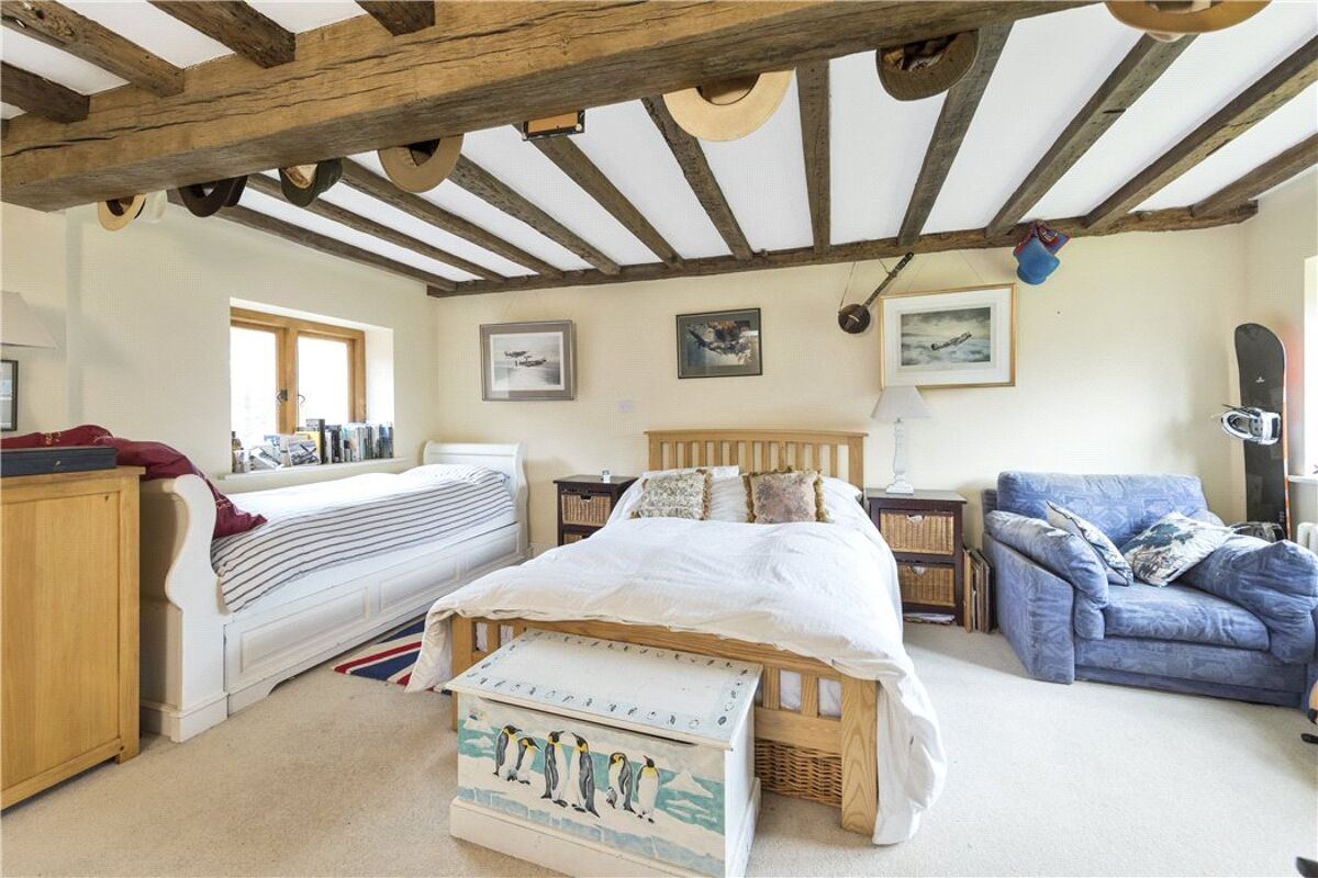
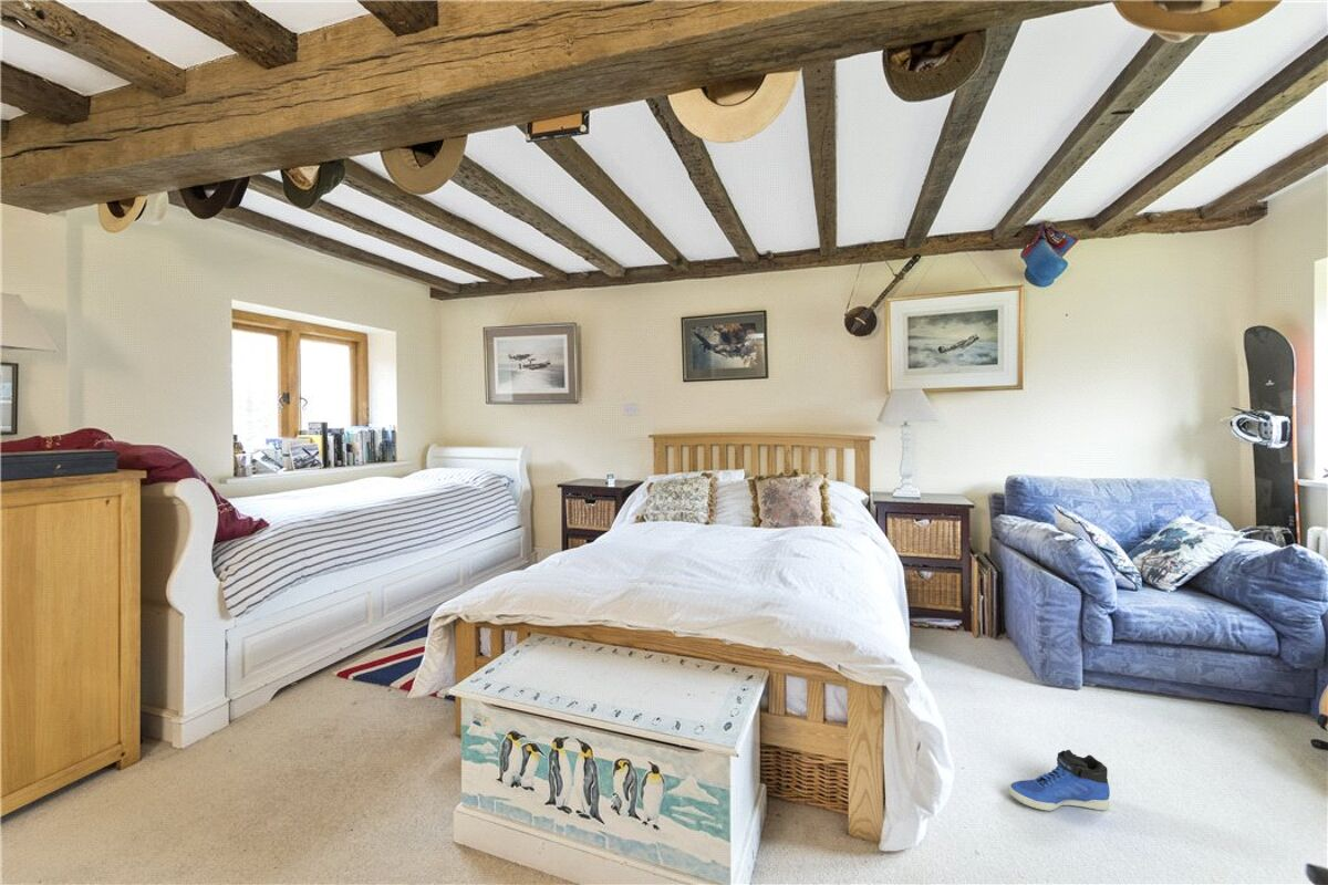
+ sneaker [1008,749,1111,812]
